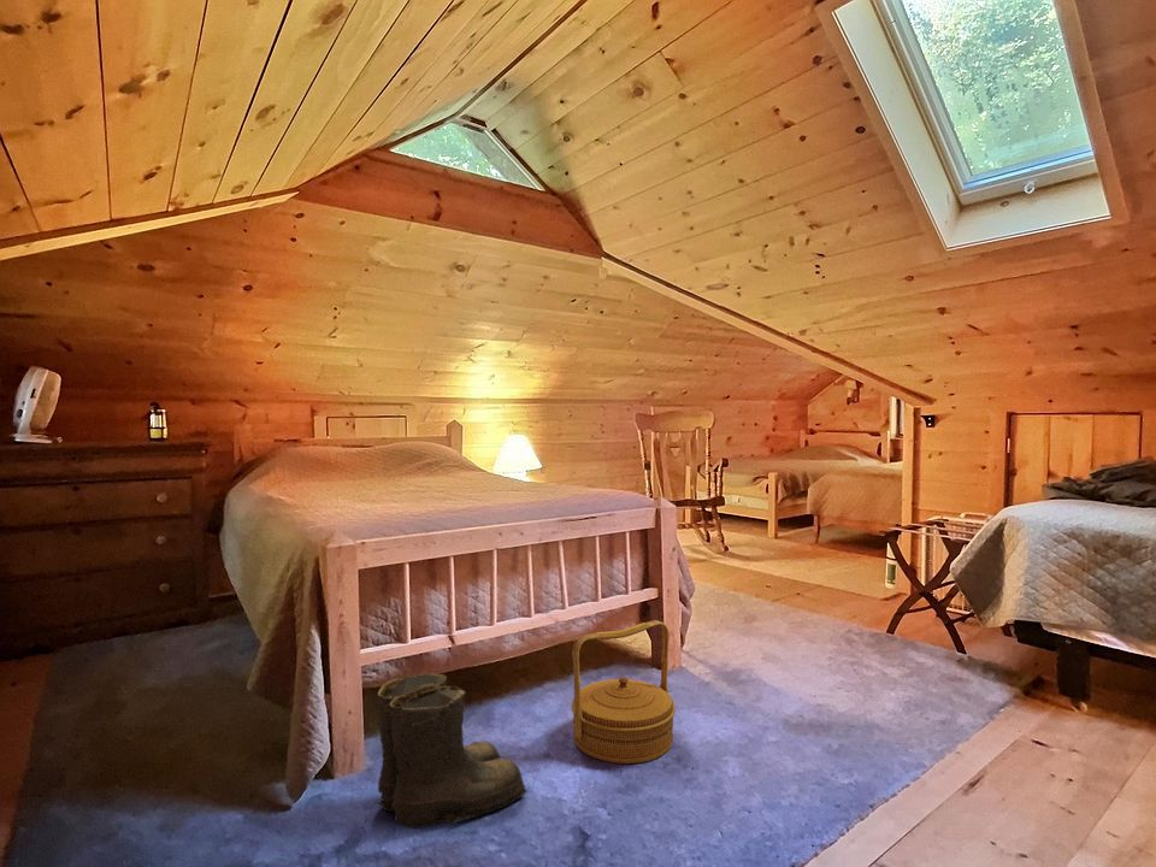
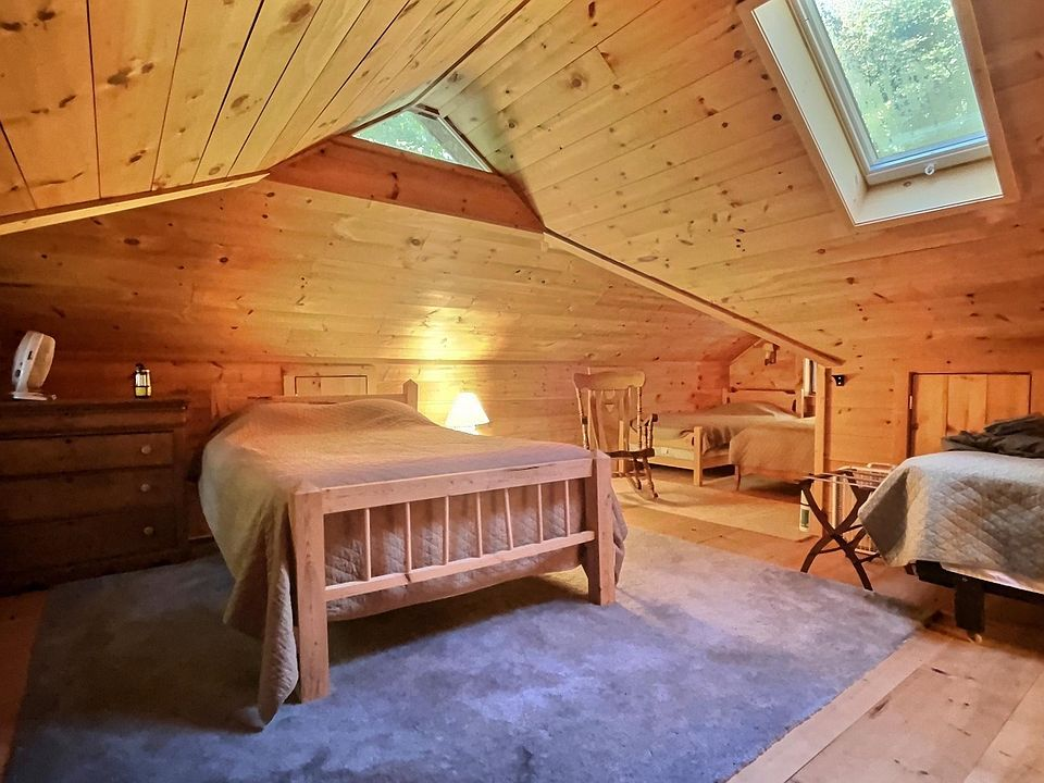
- boots [377,672,529,830]
- basket [571,619,677,765]
